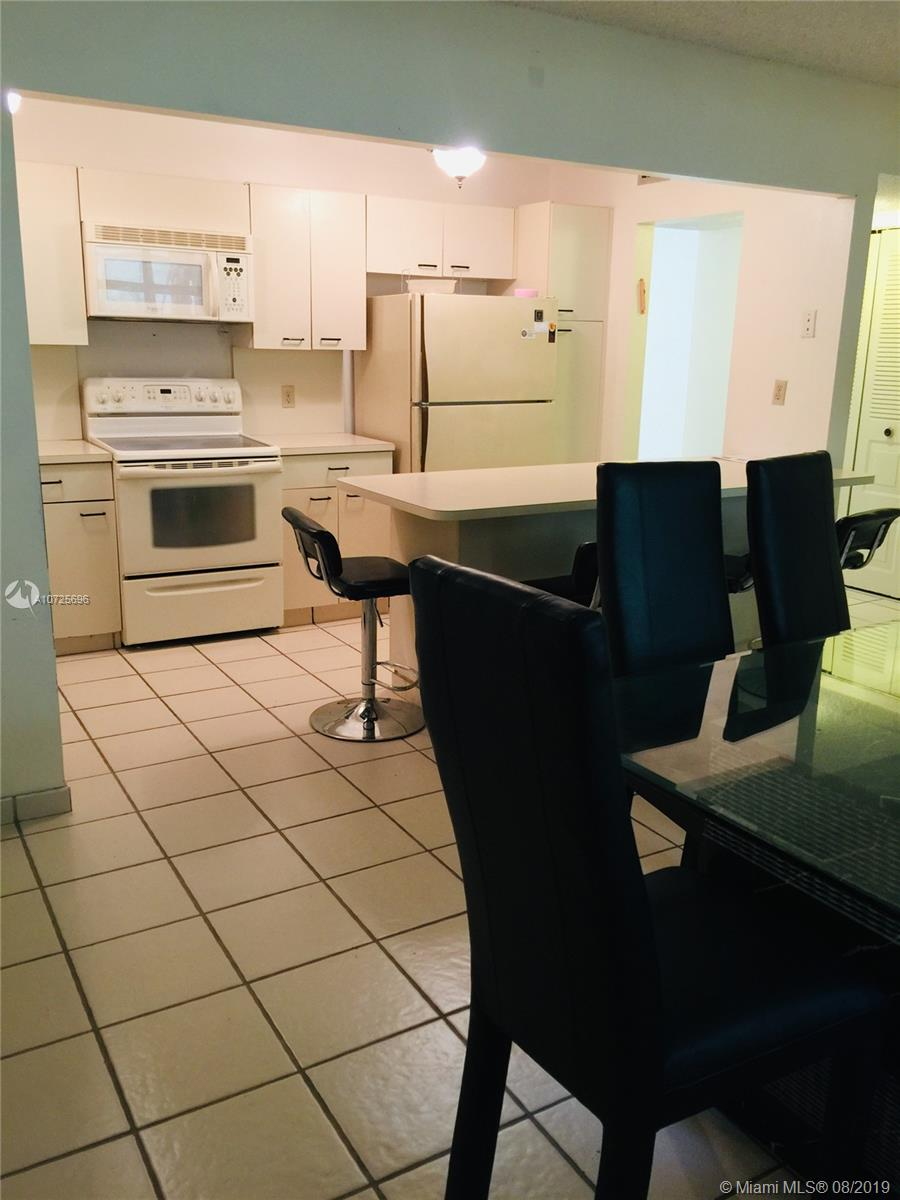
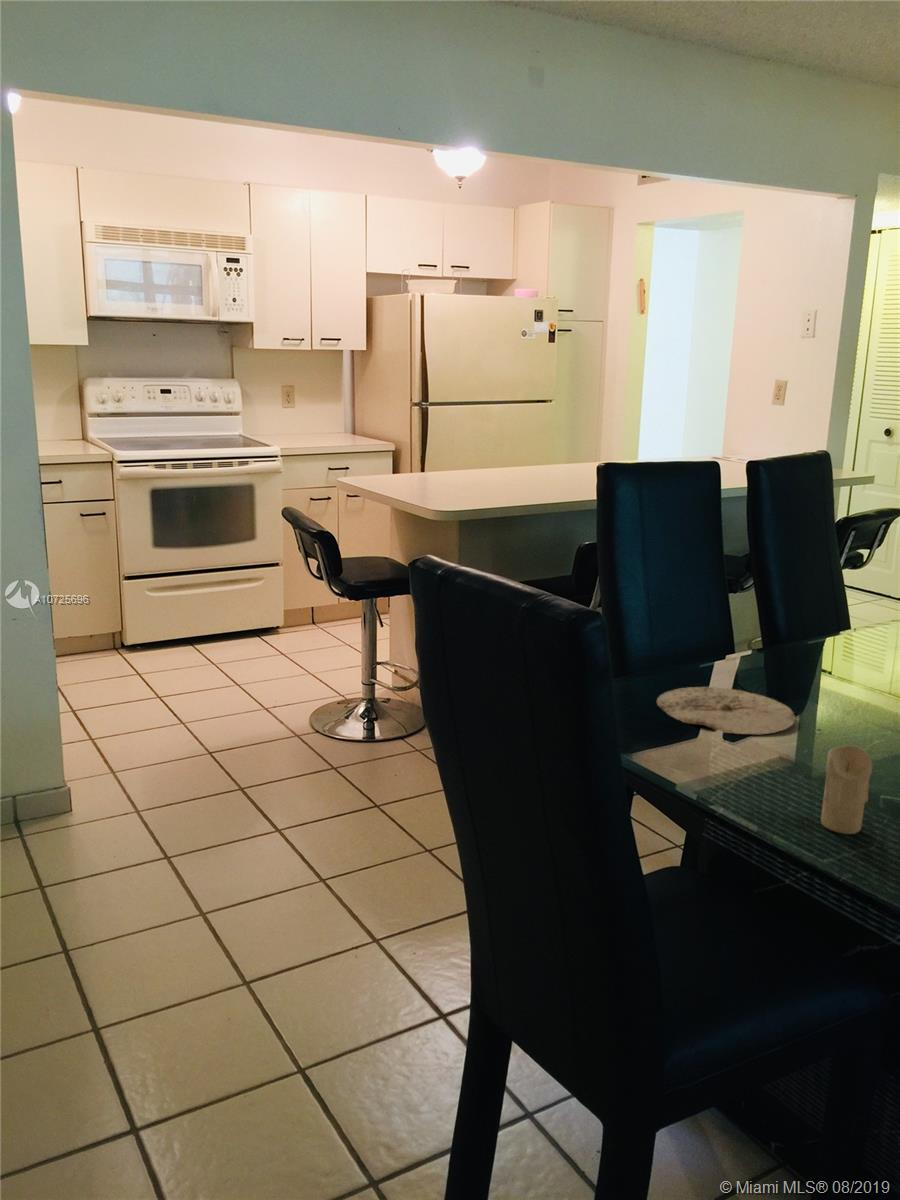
+ plate [656,686,796,735]
+ candle [820,744,873,835]
